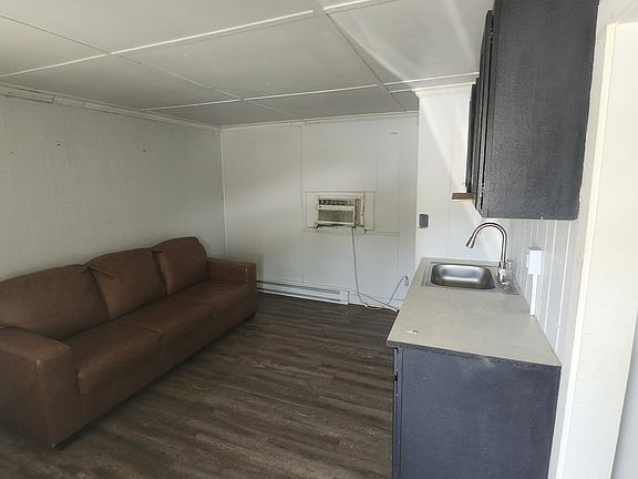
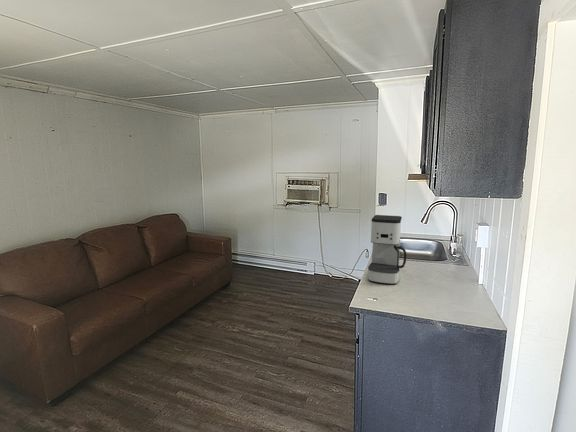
+ coffee maker [367,214,408,285]
